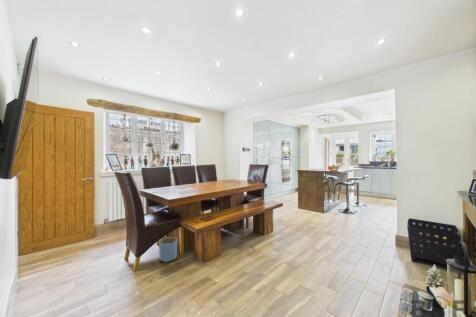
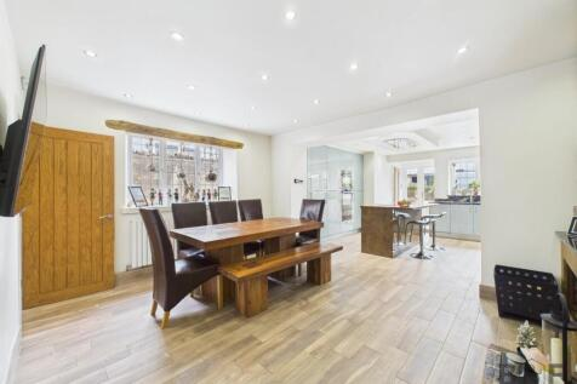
- planter [158,236,178,263]
